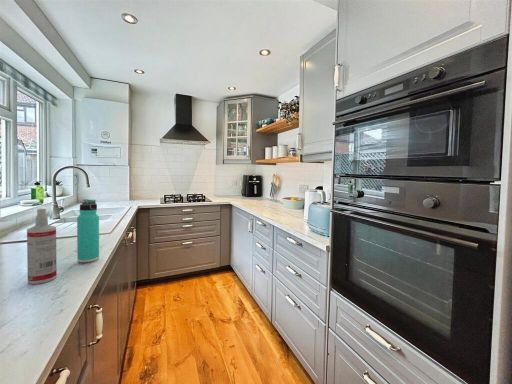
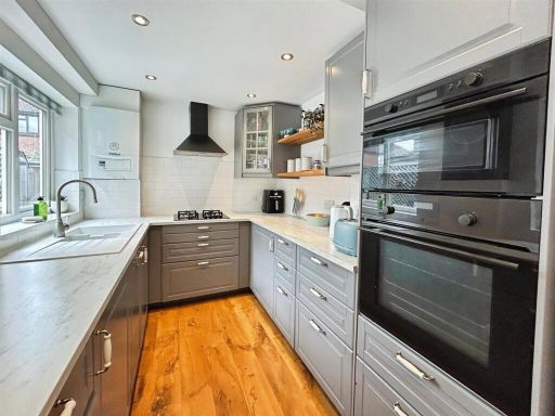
- spray bottle [26,207,58,285]
- thermos bottle [76,198,100,264]
